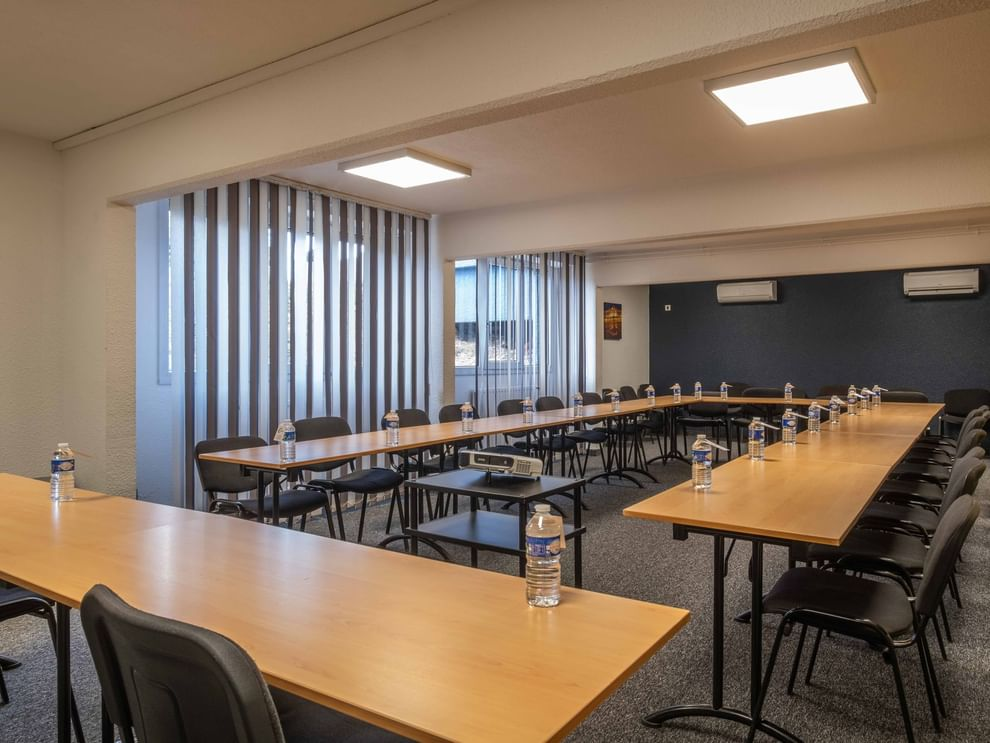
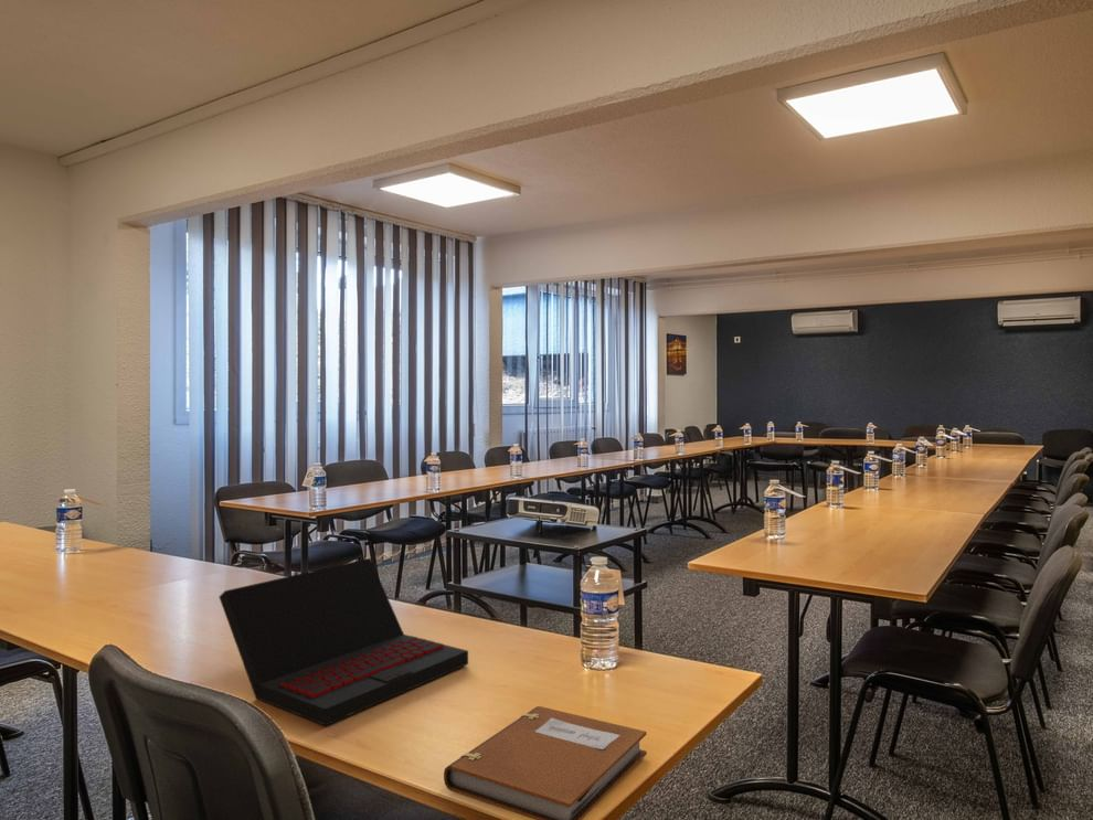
+ laptop [219,557,469,726]
+ notebook [443,705,648,820]
